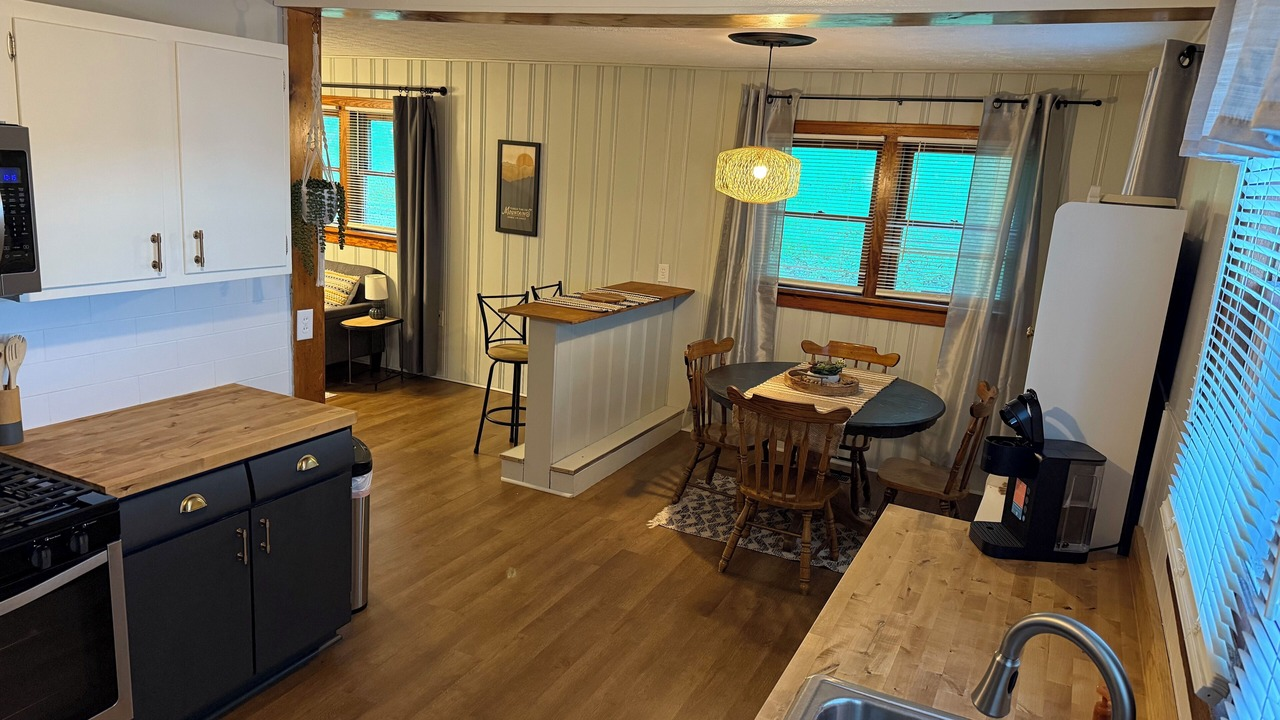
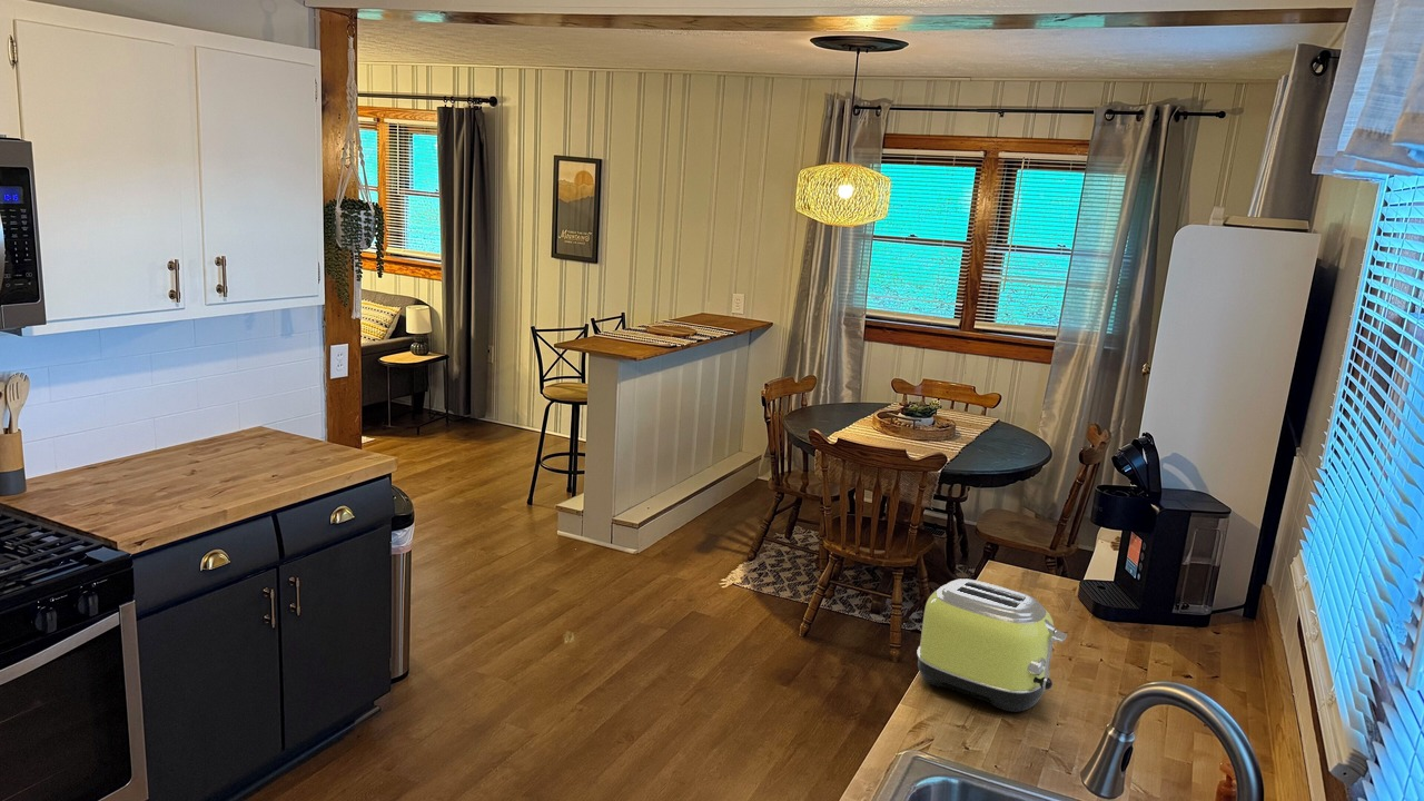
+ toaster [916,577,1068,713]
